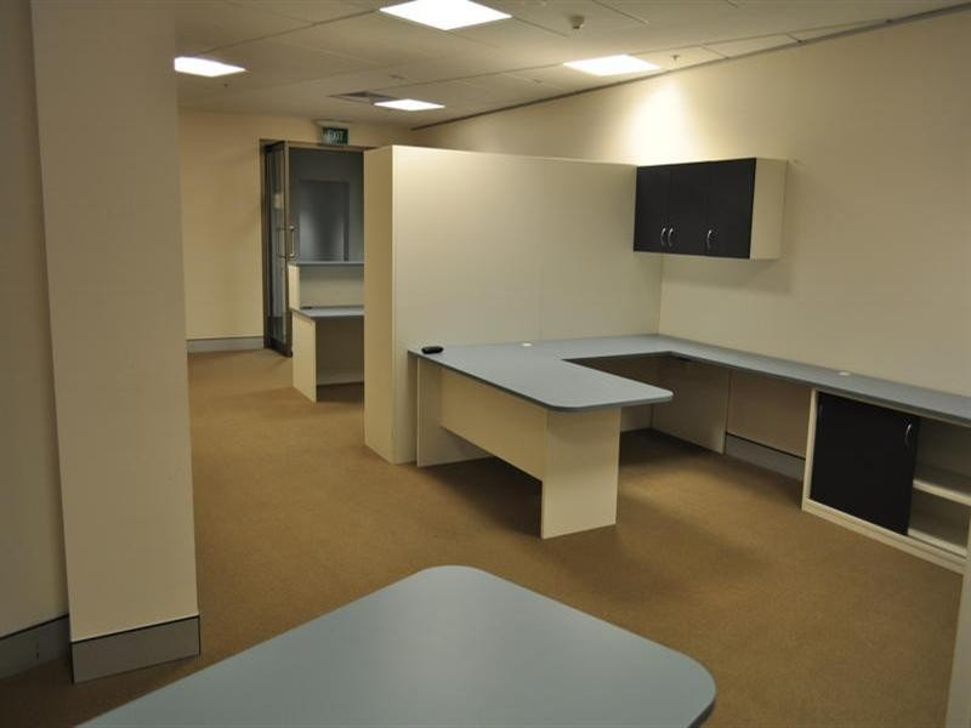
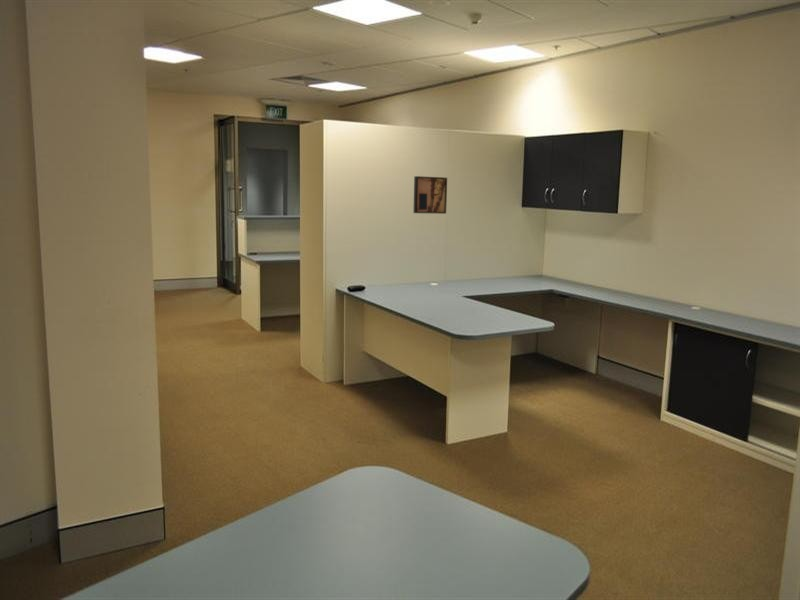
+ wall art [412,175,448,215]
